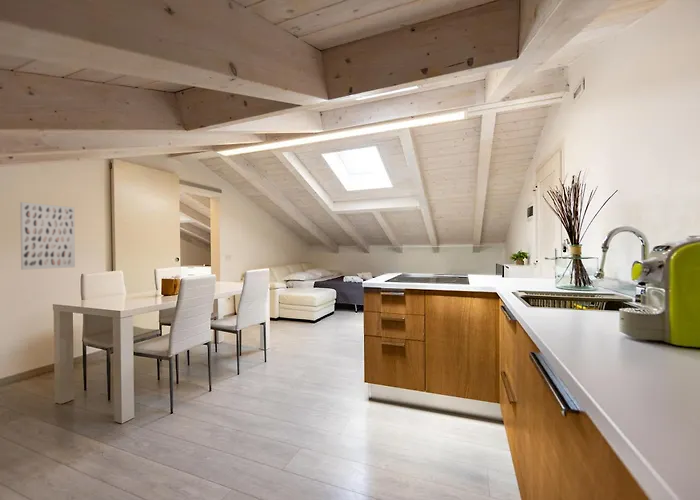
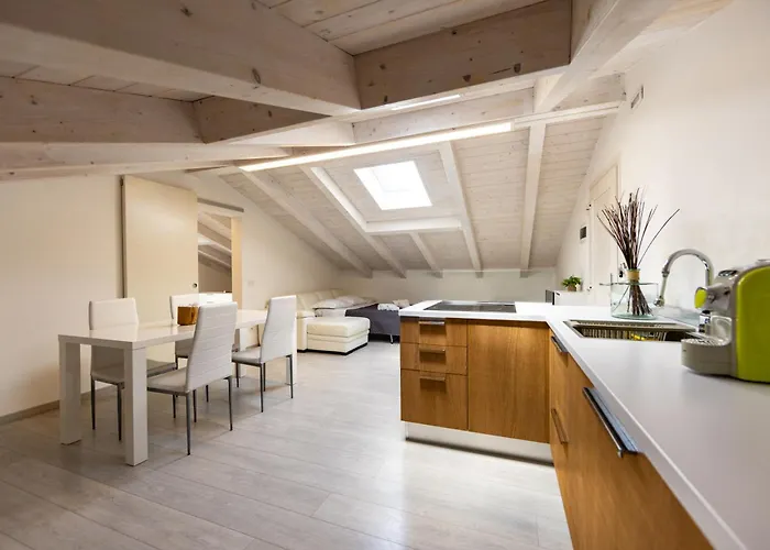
- wall art [19,201,76,271]
